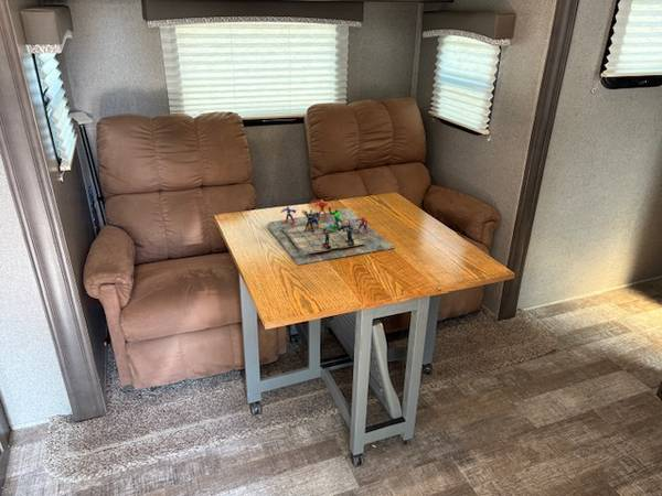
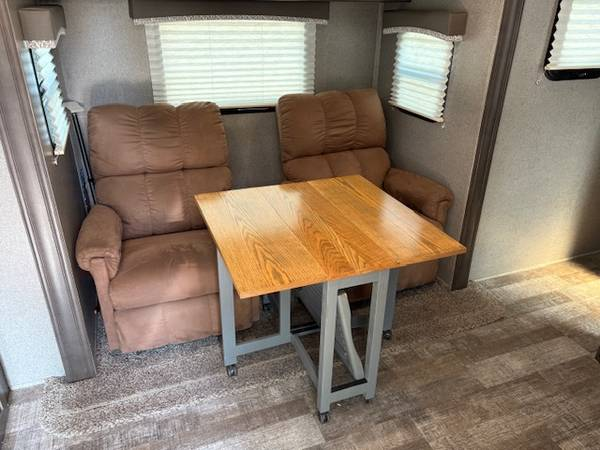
- board game [266,198,396,266]
